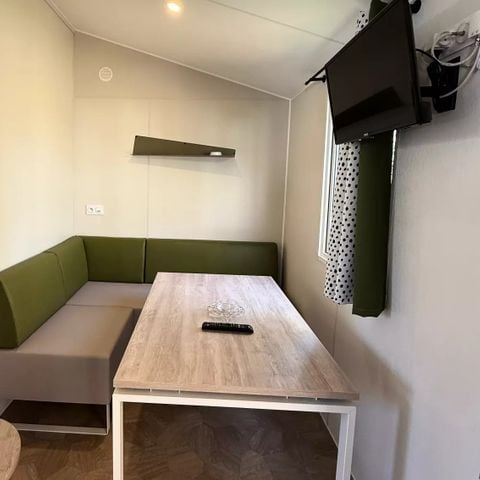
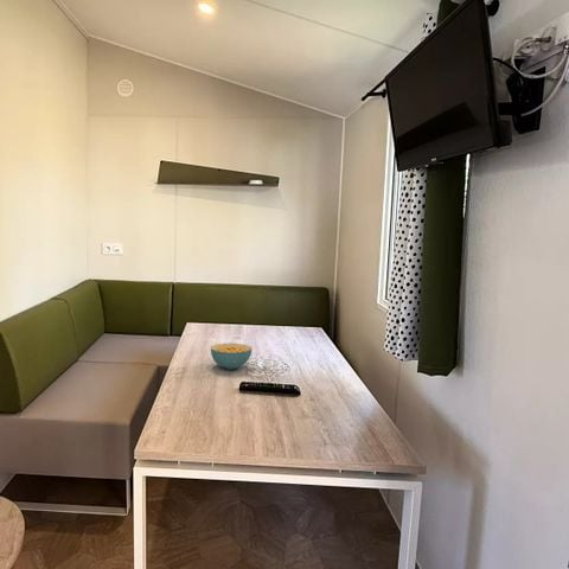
+ cereal bowl [210,343,252,371]
